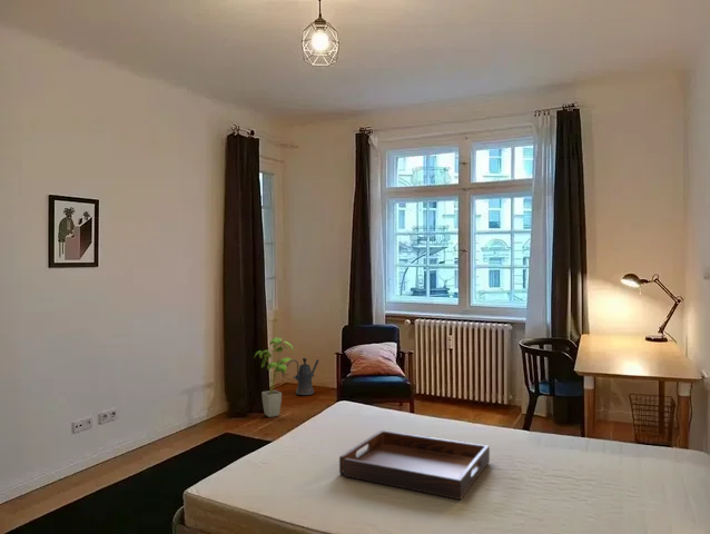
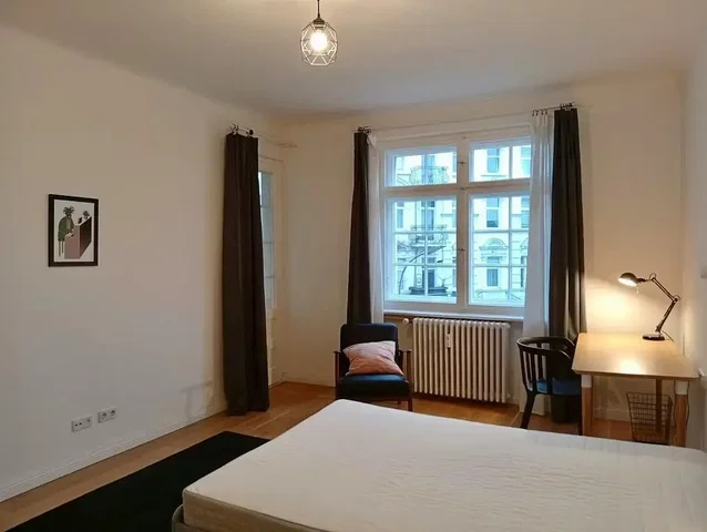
- serving tray [338,429,491,501]
- house plant [254,336,295,418]
- watering can [280,357,319,396]
